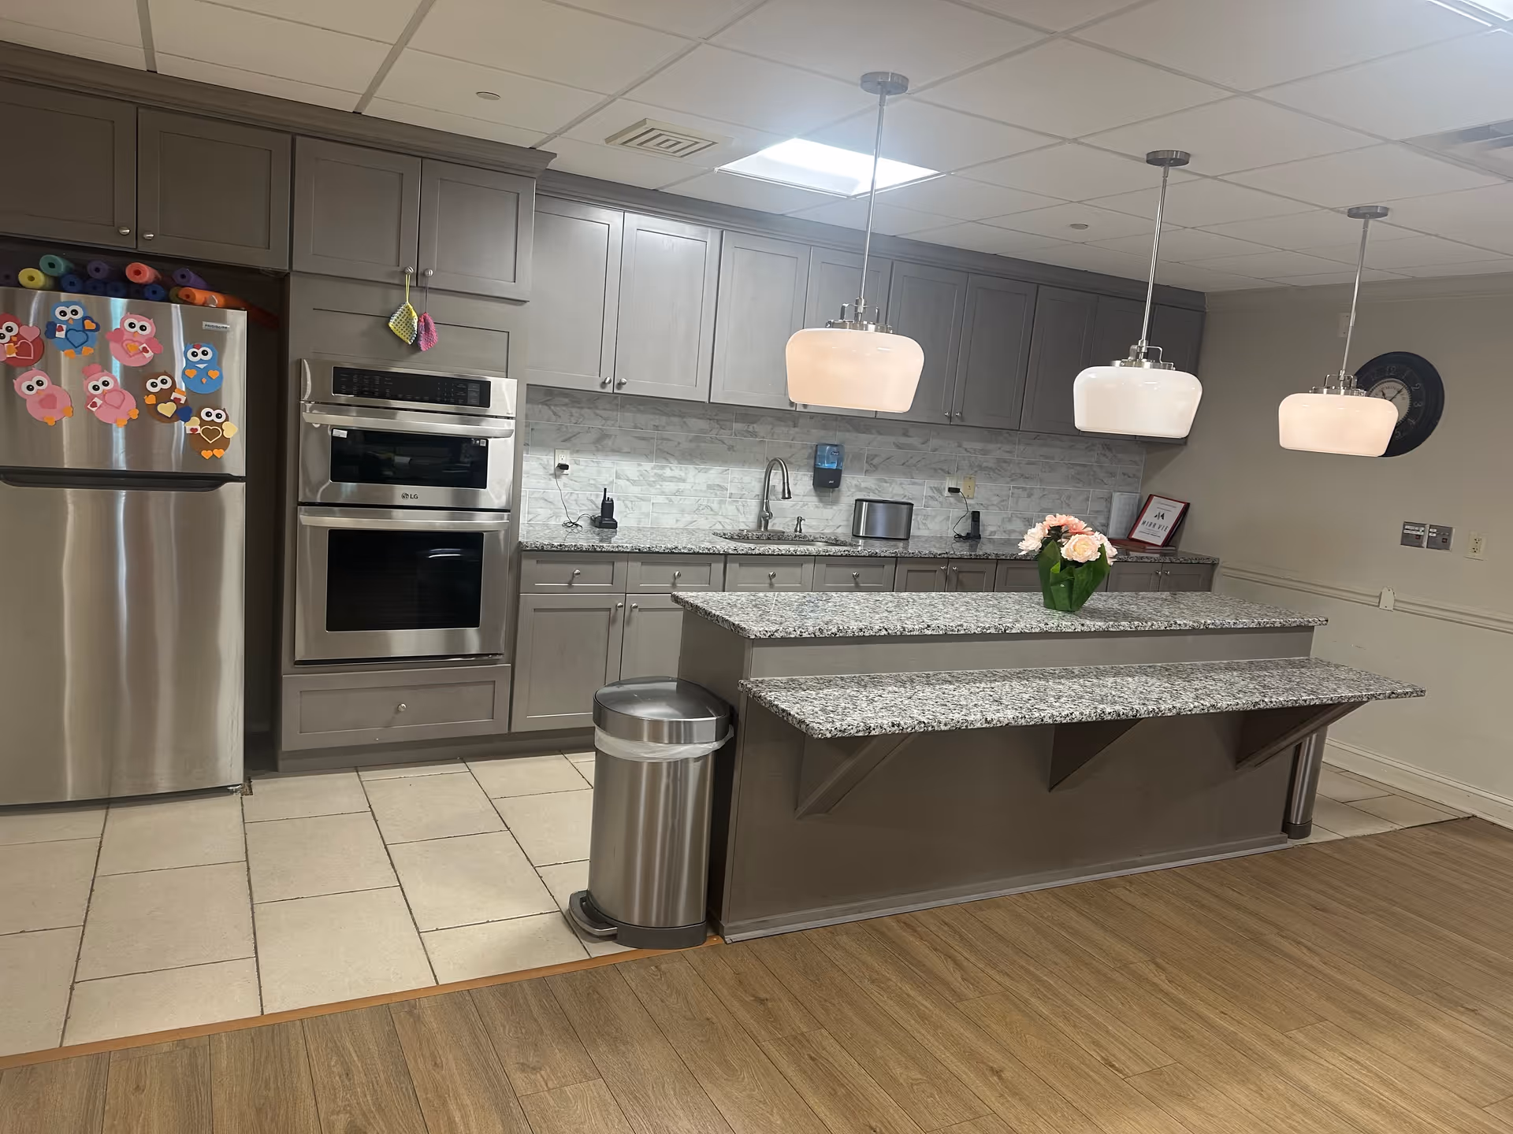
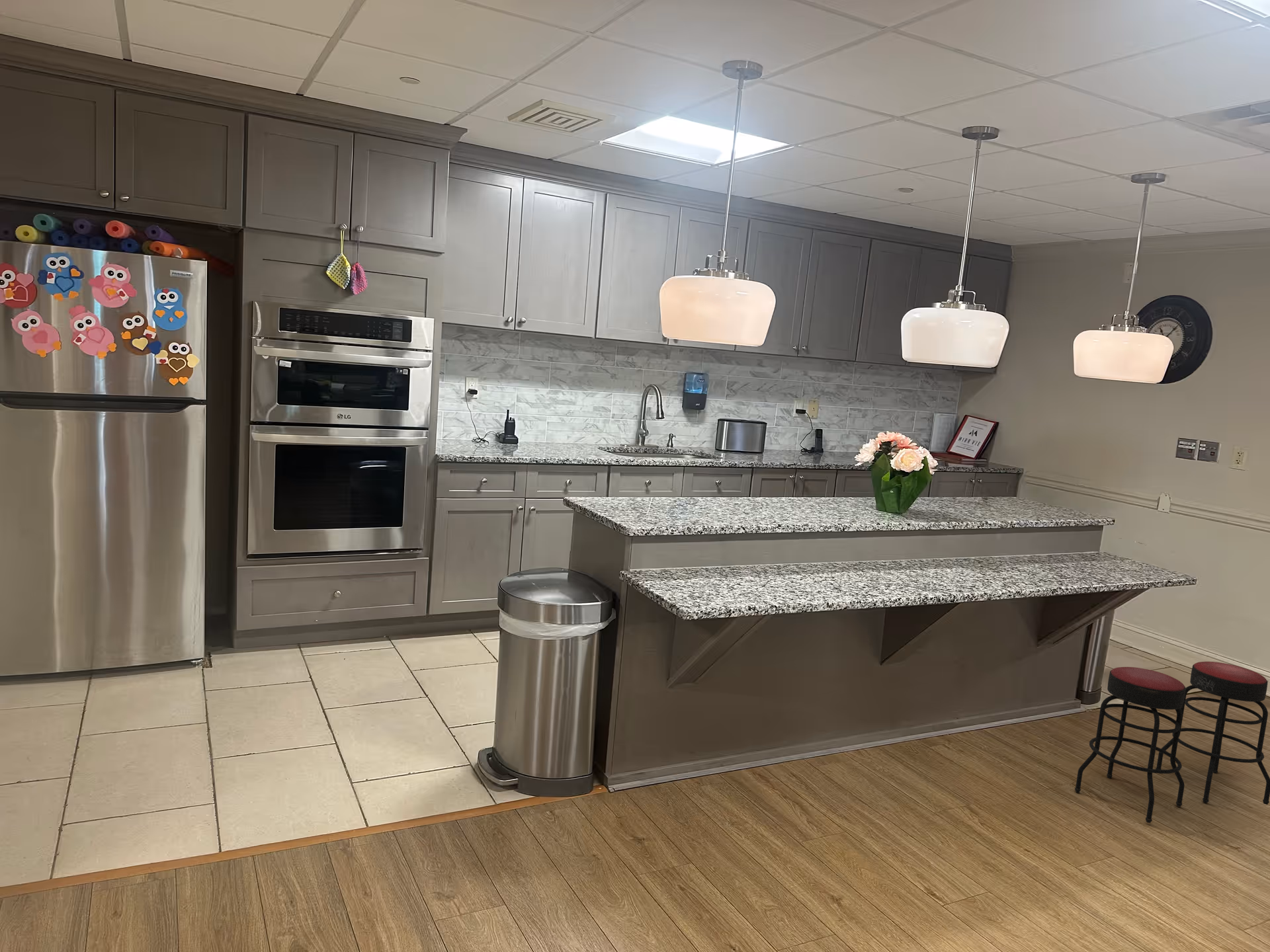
+ bar stool [1074,661,1270,824]
